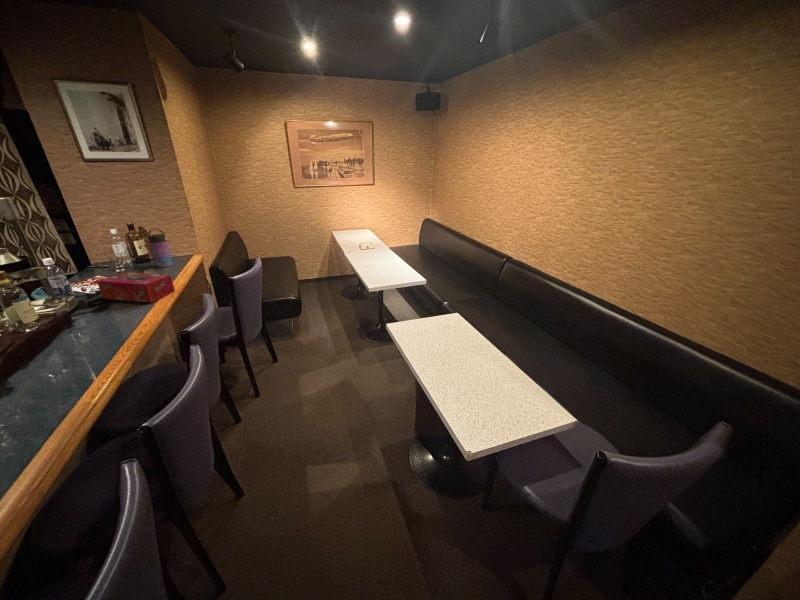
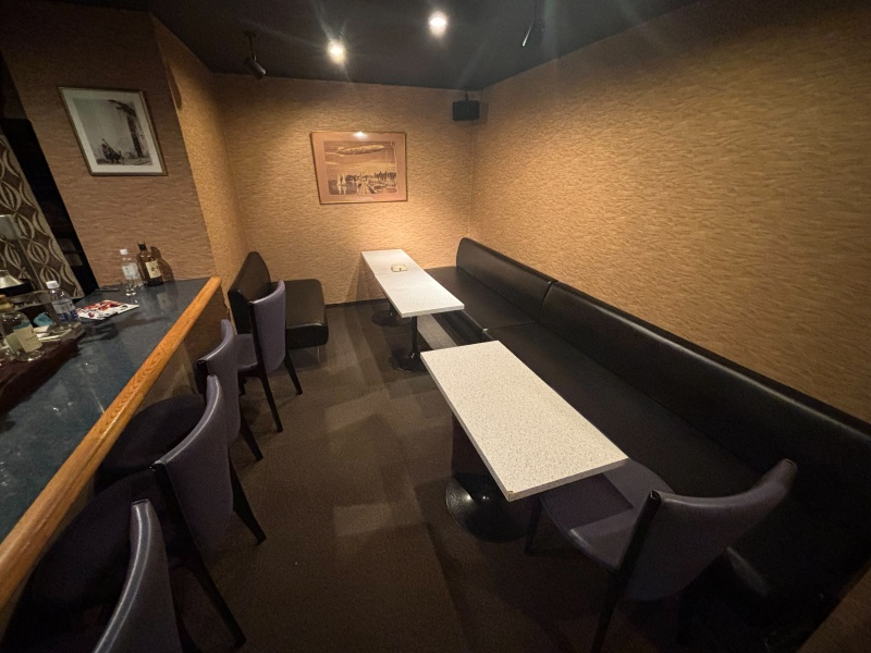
- water bottle [147,227,174,268]
- tissue box [96,271,176,303]
